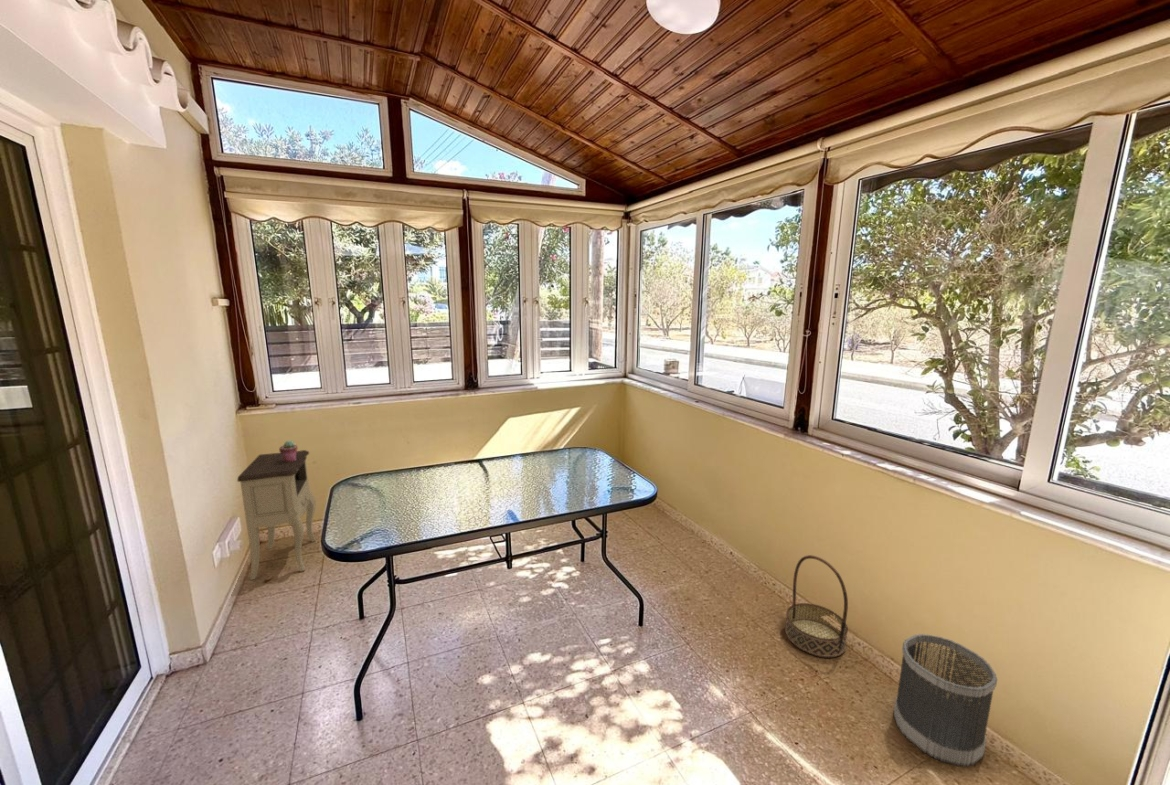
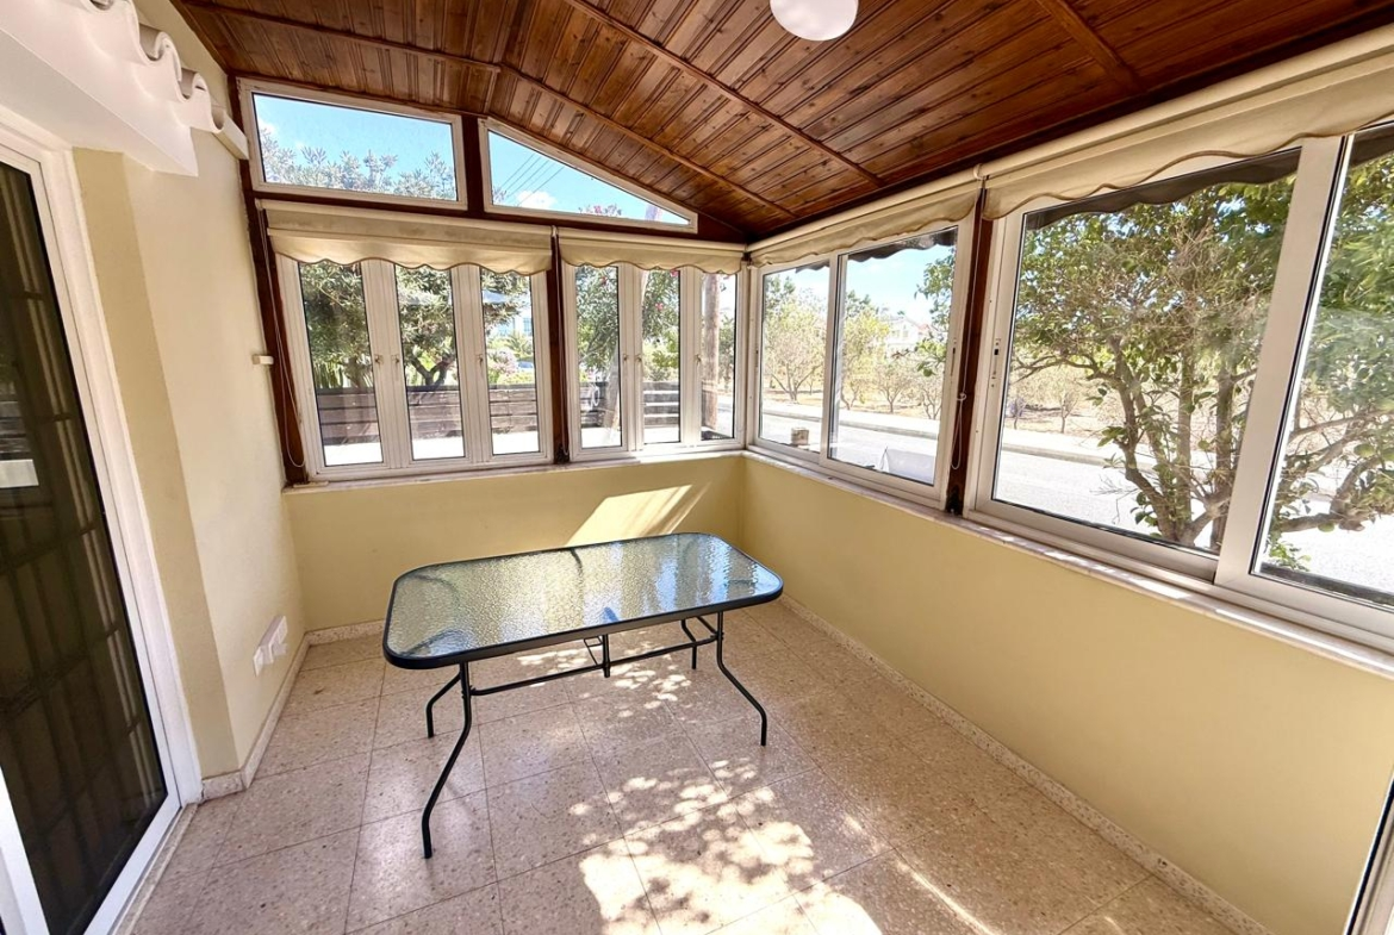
- potted succulent [278,440,299,462]
- wastebasket [893,633,998,768]
- nightstand [236,449,317,581]
- basket [784,554,849,659]
